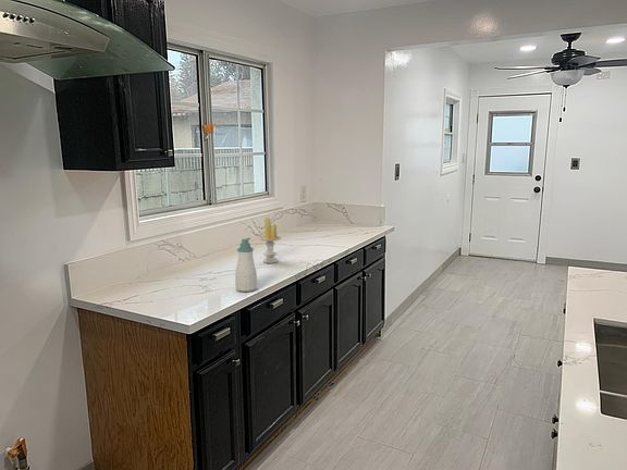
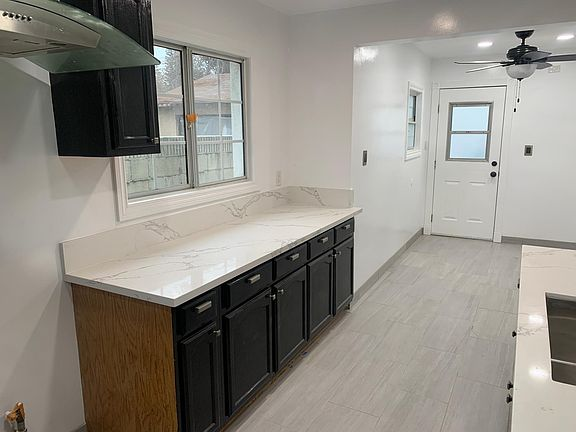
- candle [257,217,283,264]
- soap bottle [234,237,258,293]
